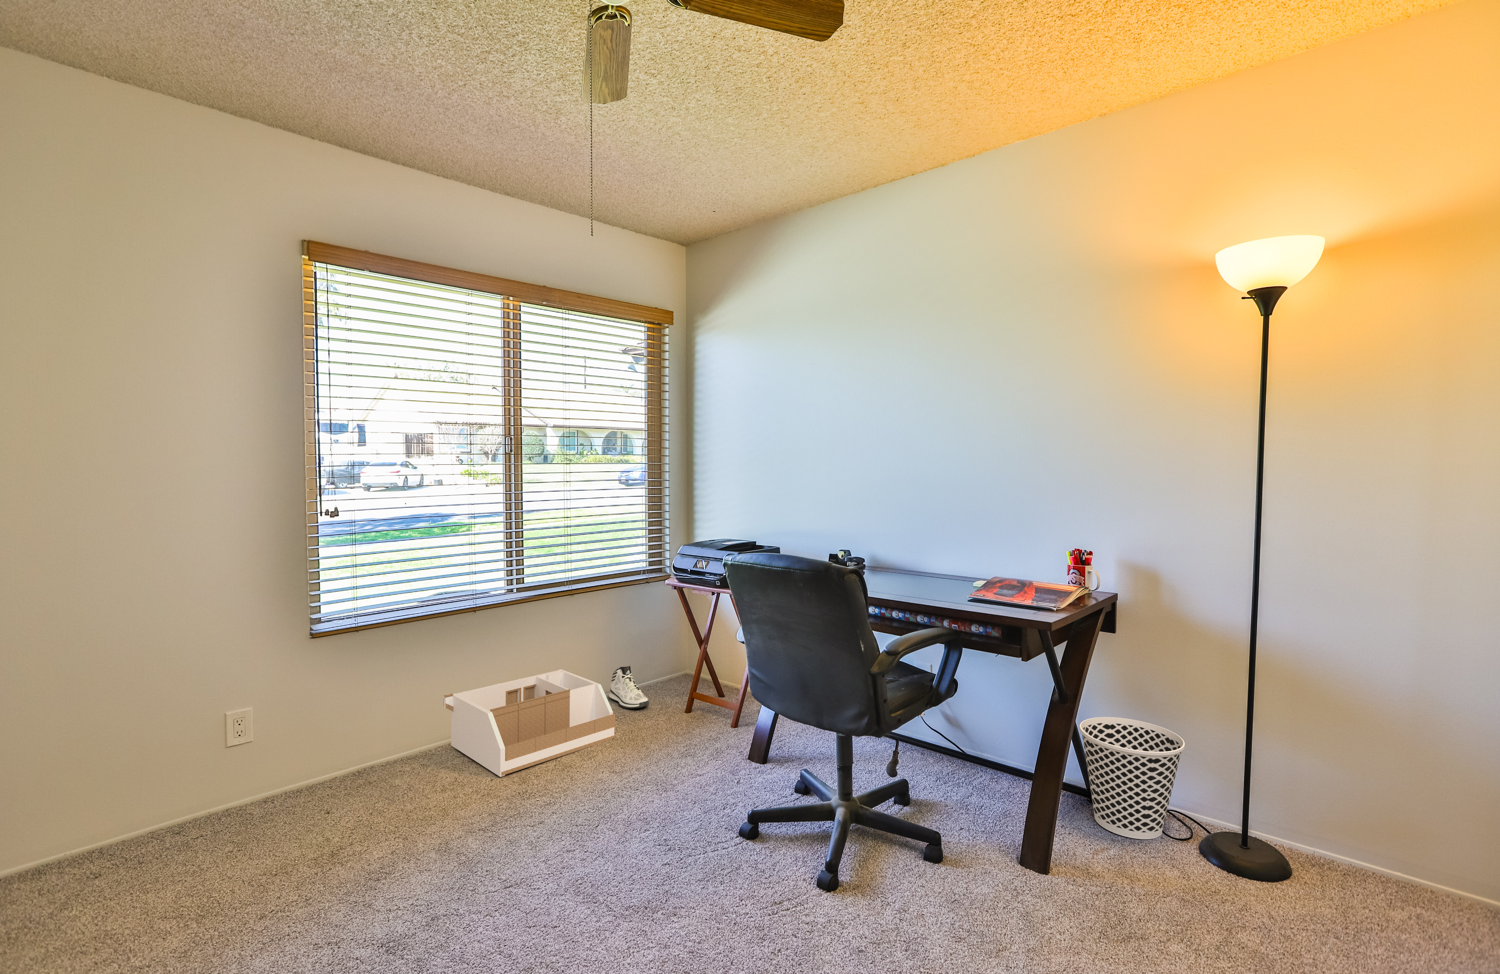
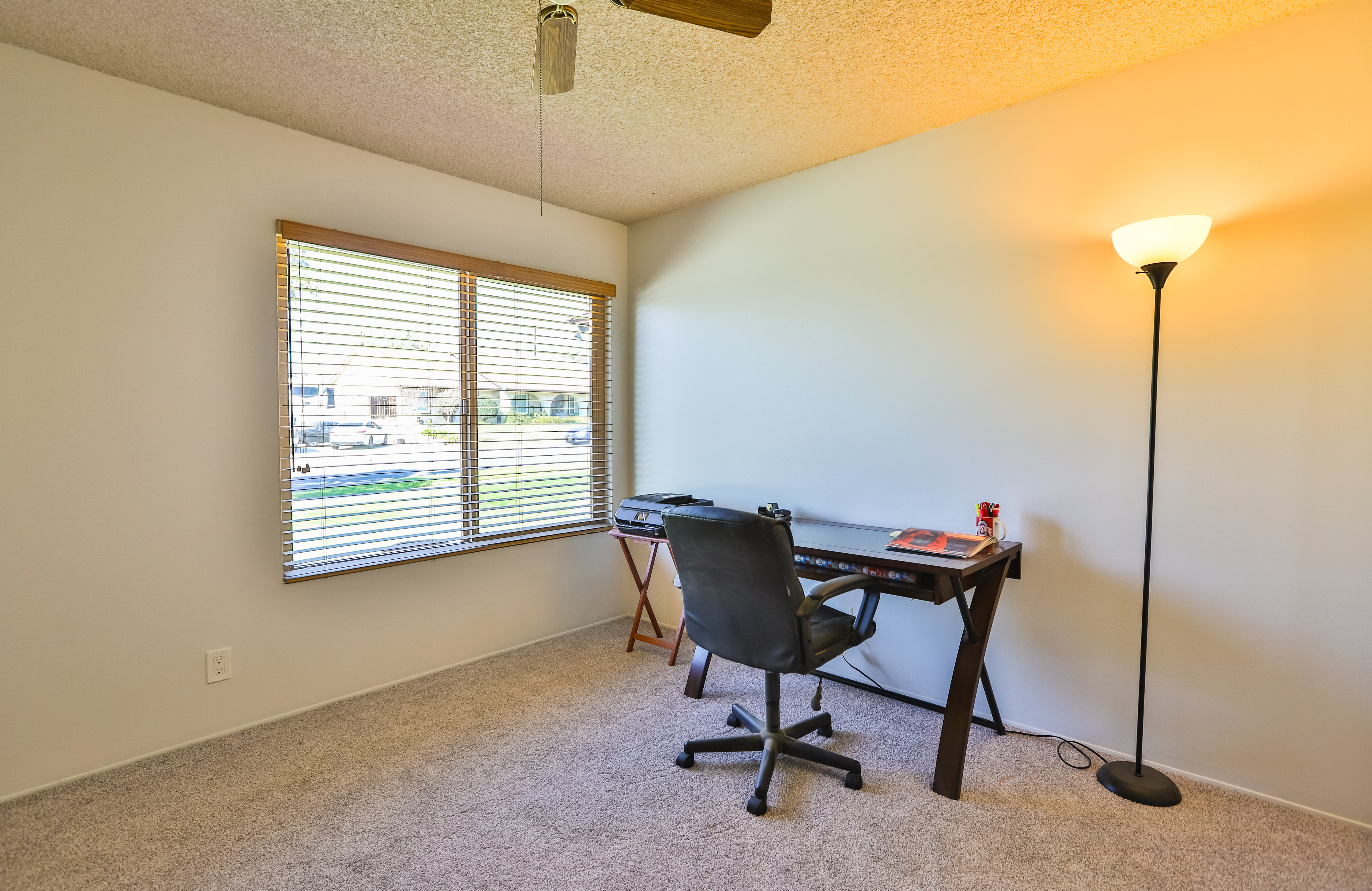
- sneaker [609,666,649,708]
- storage bin [443,669,616,777]
- wastebasket [1079,717,1185,840]
